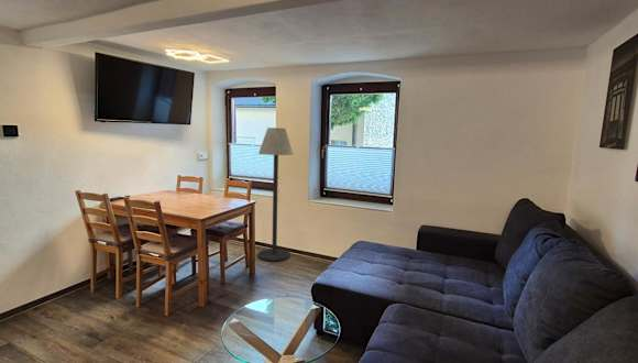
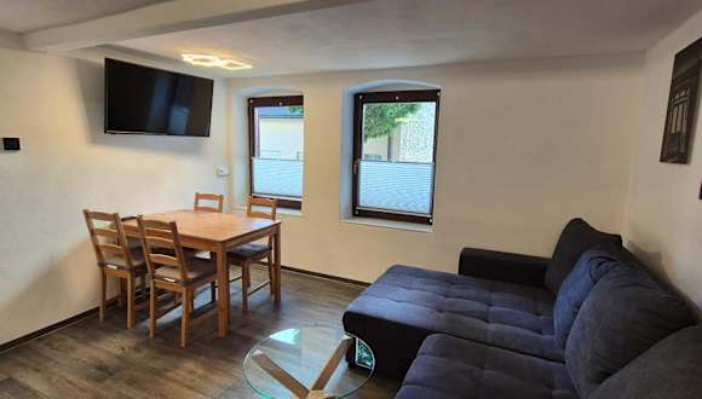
- floor lamp [256,127,295,262]
